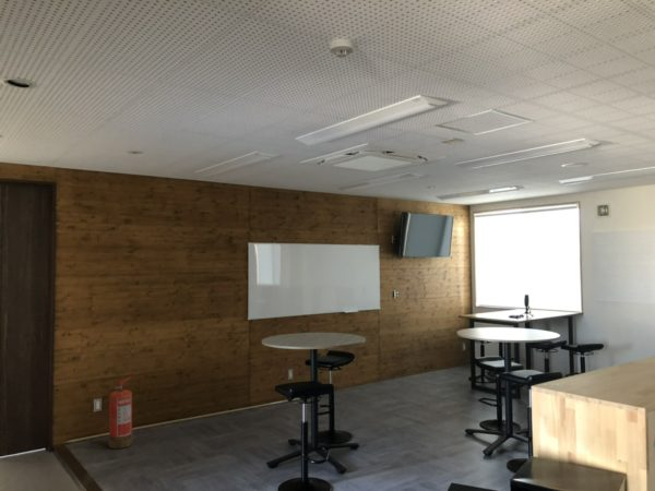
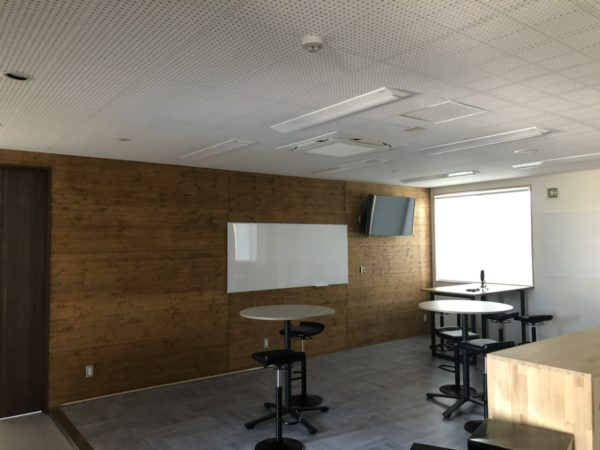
- fire extinguisher [107,376,134,450]
